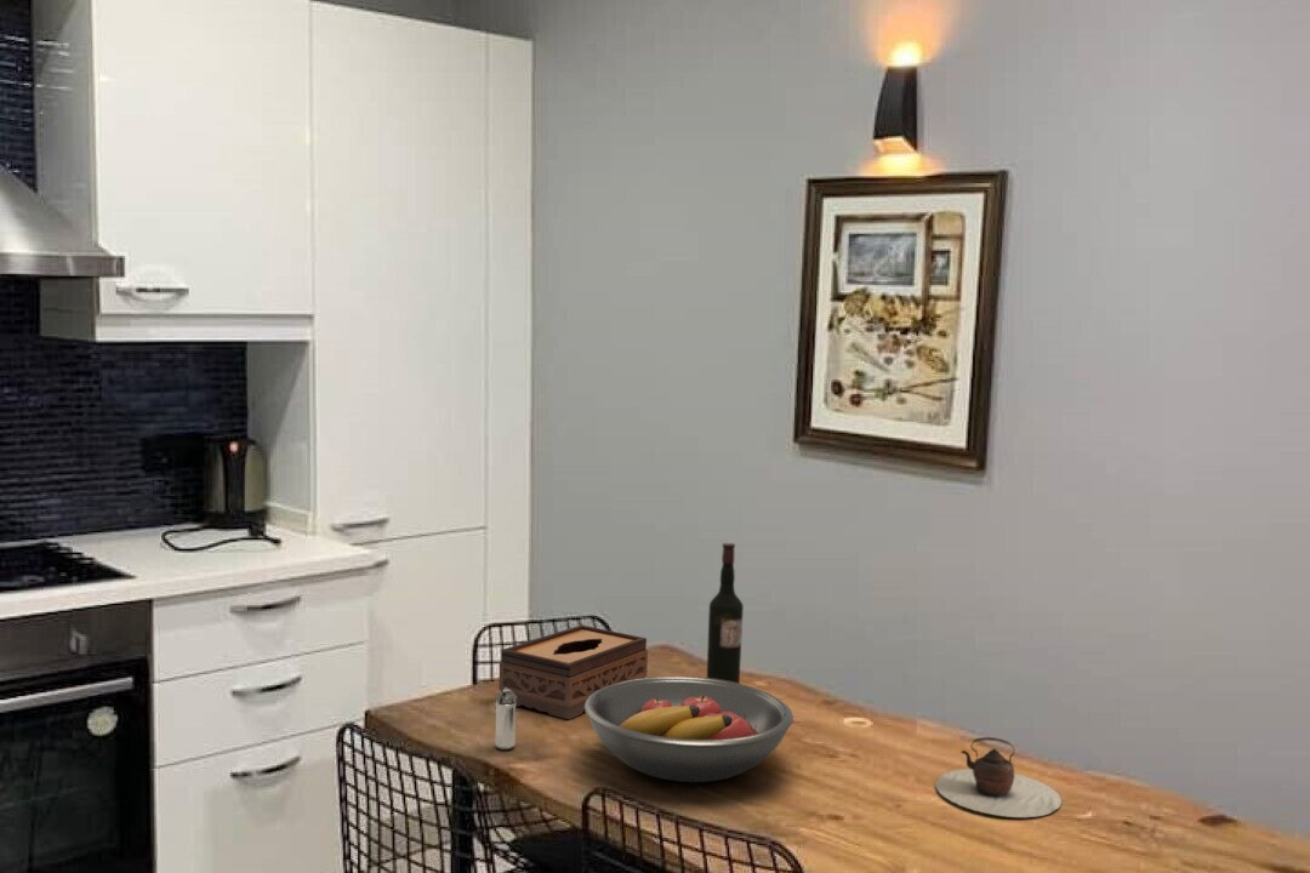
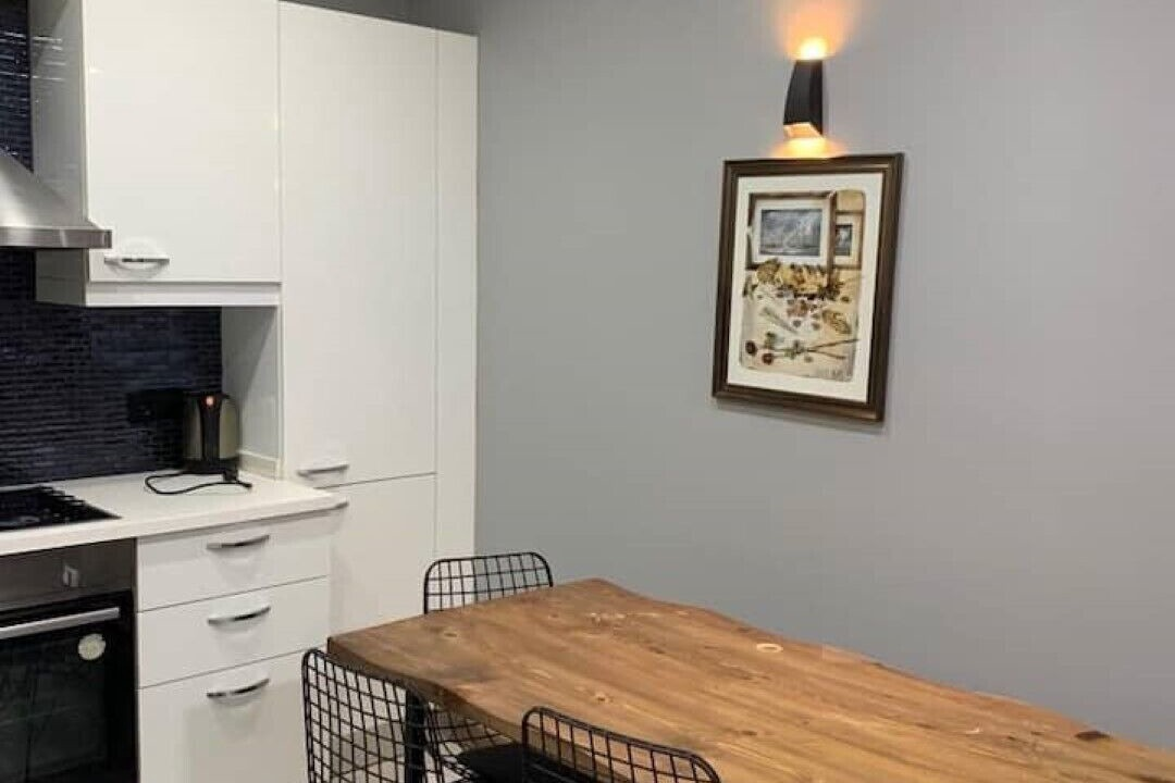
- teapot [934,736,1063,818]
- wine bottle [706,542,745,684]
- tissue box [497,623,649,720]
- fruit bowl [583,675,794,783]
- shaker [494,689,517,751]
